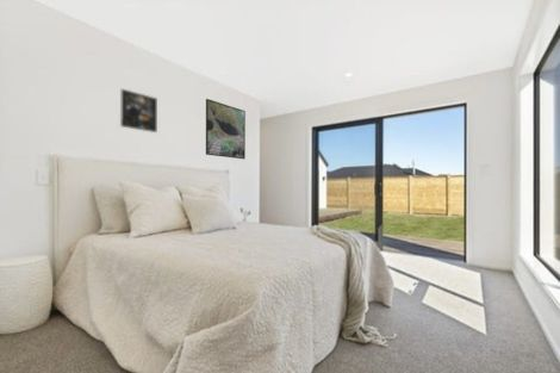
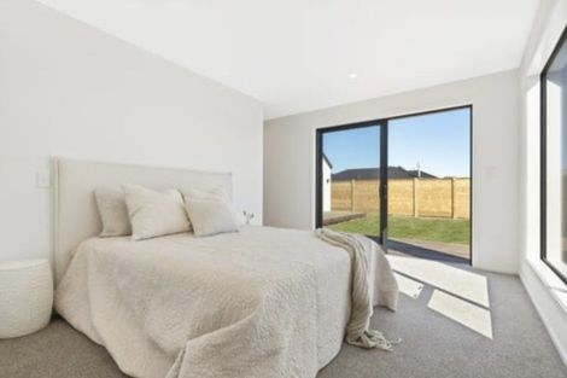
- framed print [205,98,247,160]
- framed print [119,88,158,133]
